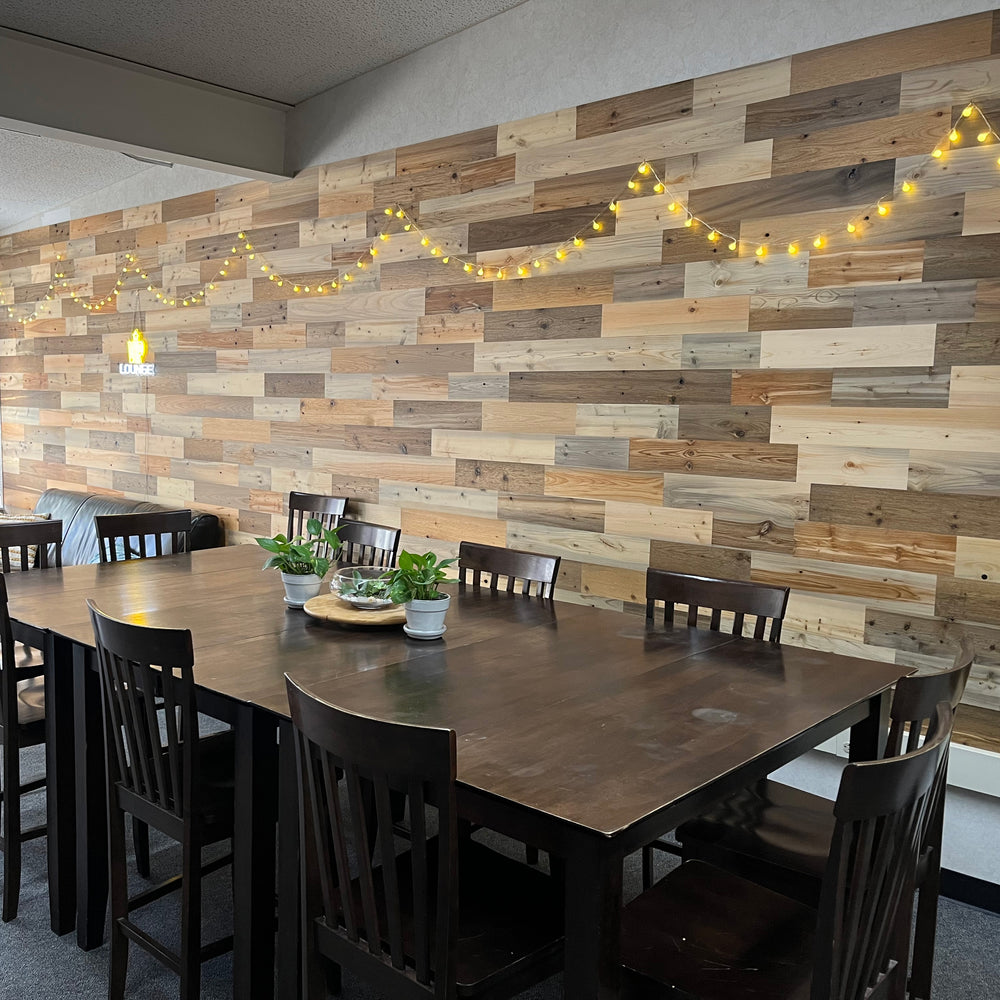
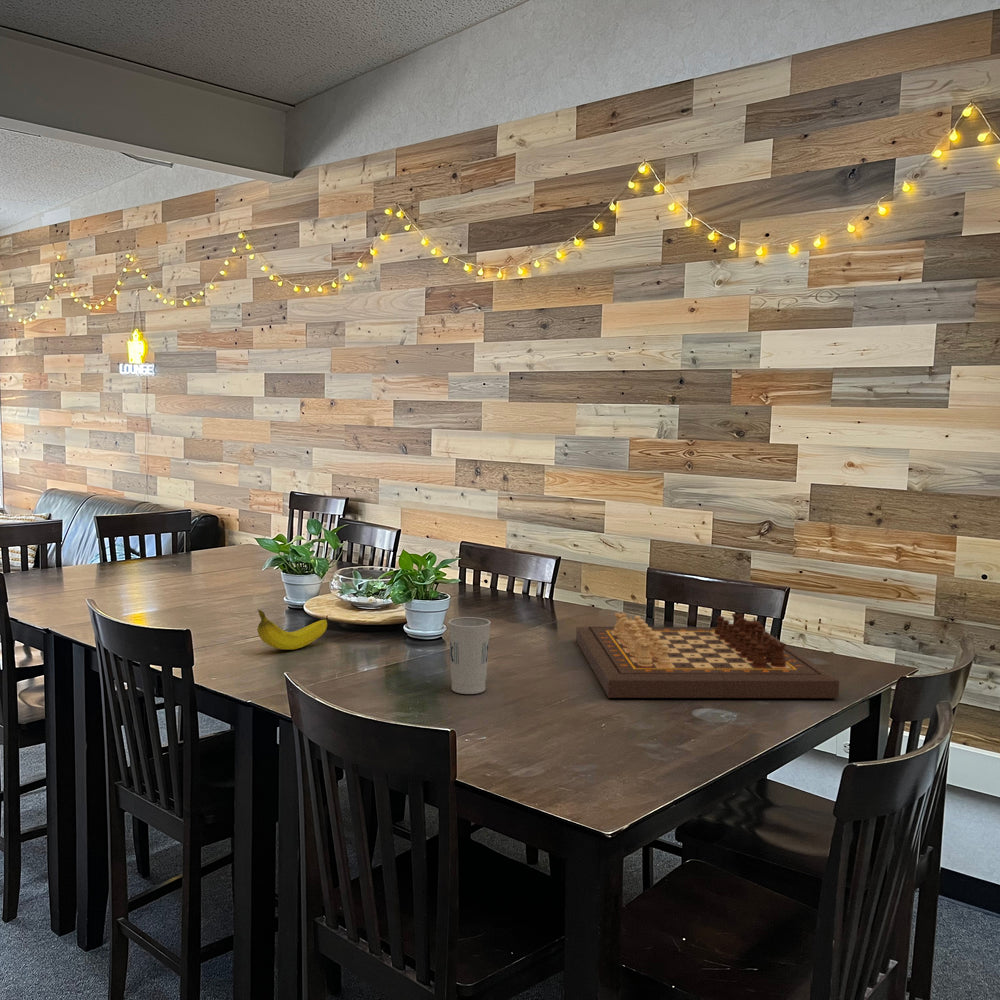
+ gameboard [575,612,840,699]
+ cup [448,616,492,695]
+ fruit [256,608,328,650]
